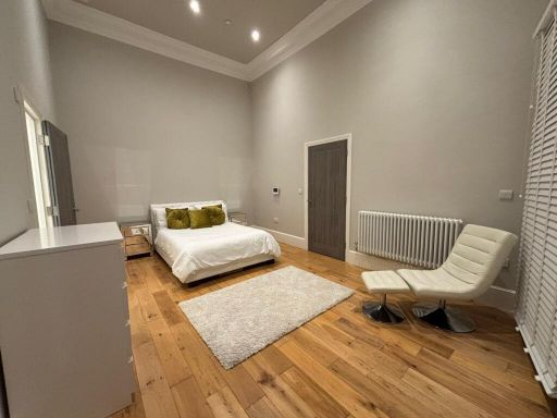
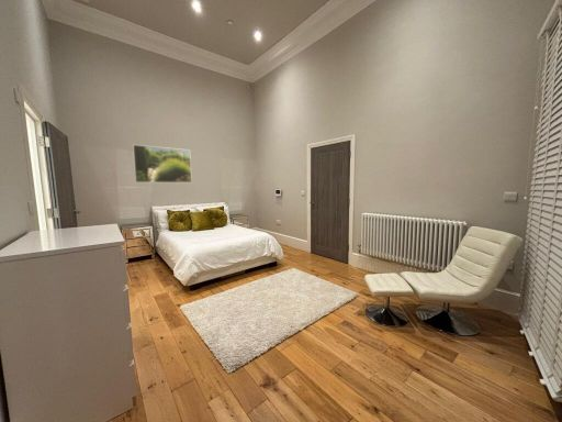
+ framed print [132,144,193,184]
